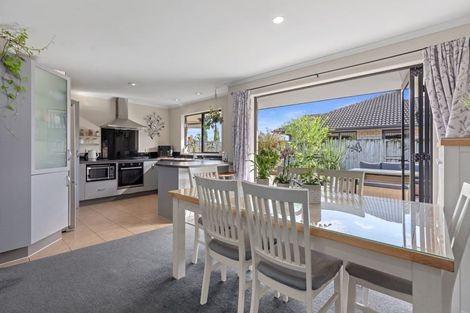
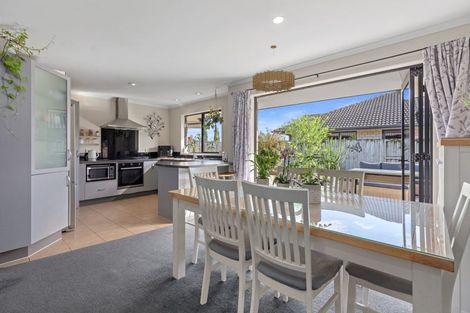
+ chandelier [251,44,296,96]
